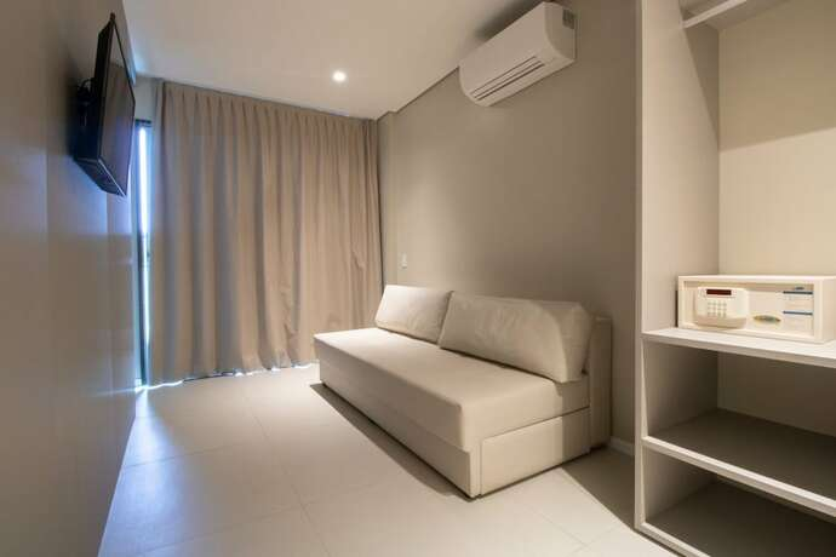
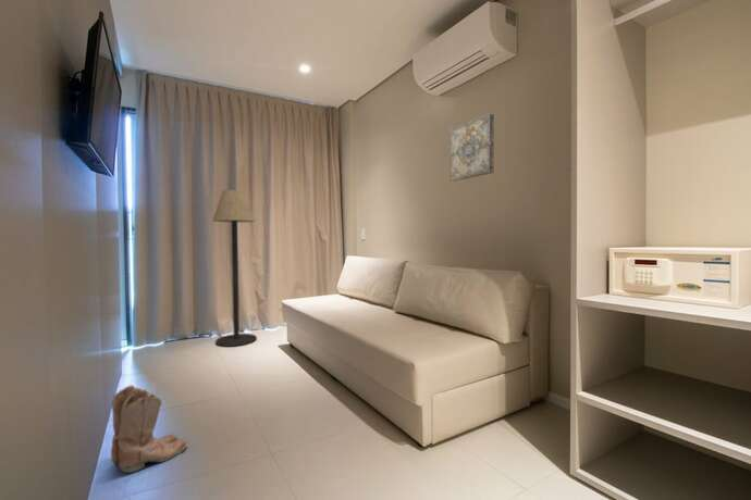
+ boots [110,384,189,474]
+ wall art [448,112,495,183]
+ floor lamp [211,189,258,348]
